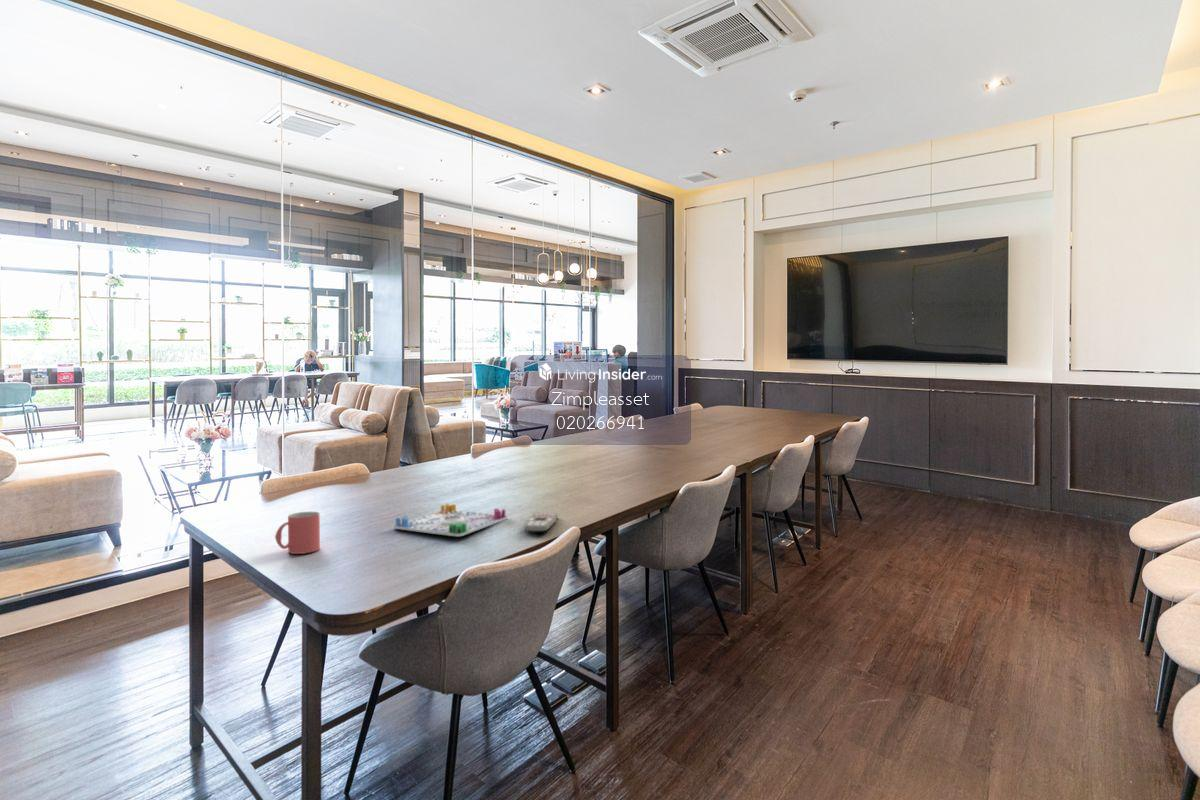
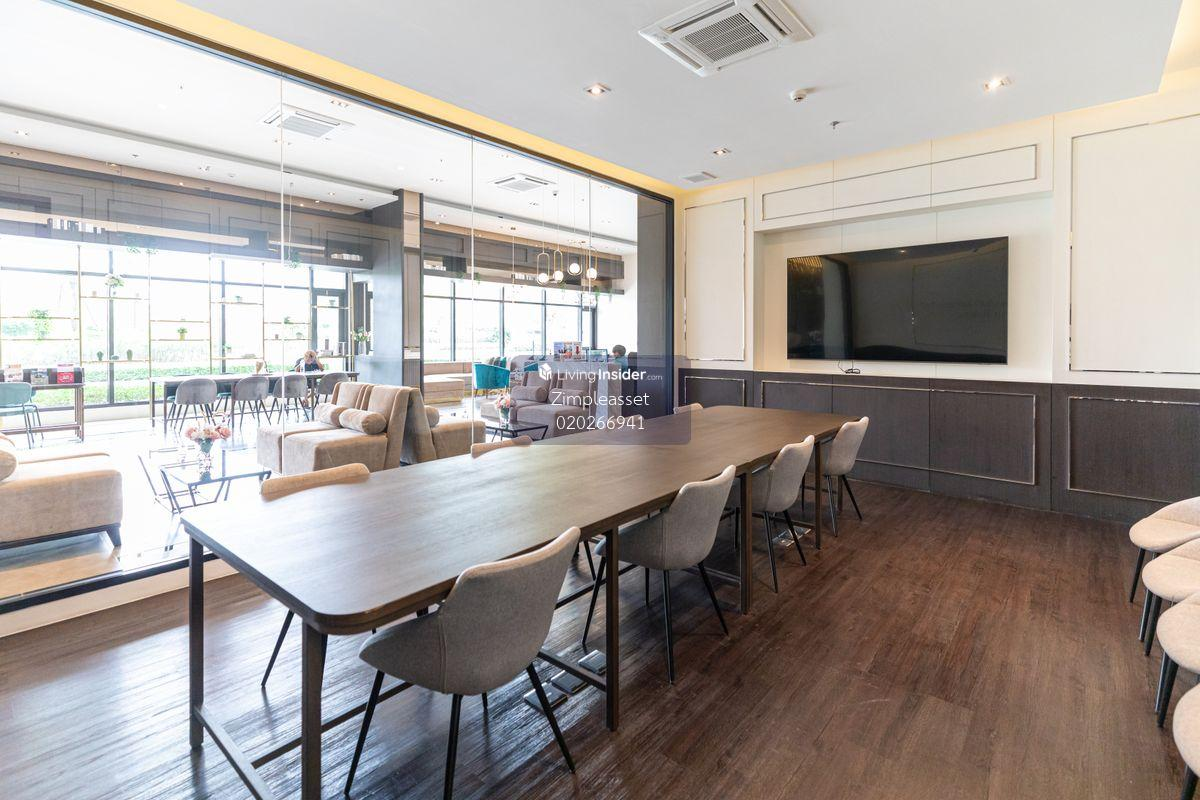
- mug [274,511,321,555]
- remote control [523,512,559,533]
- board game [393,502,509,537]
